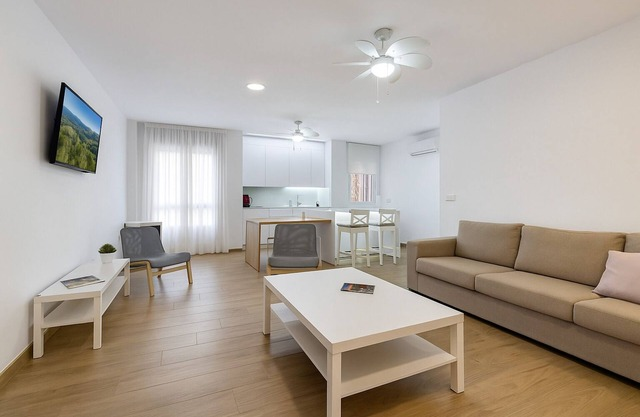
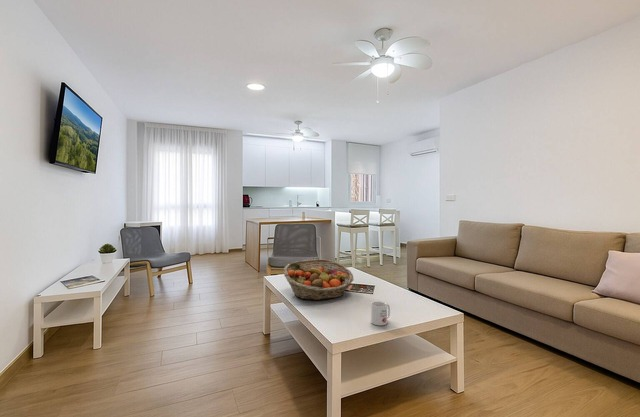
+ fruit basket [283,258,355,301]
+ mug [370,301,391,326]
